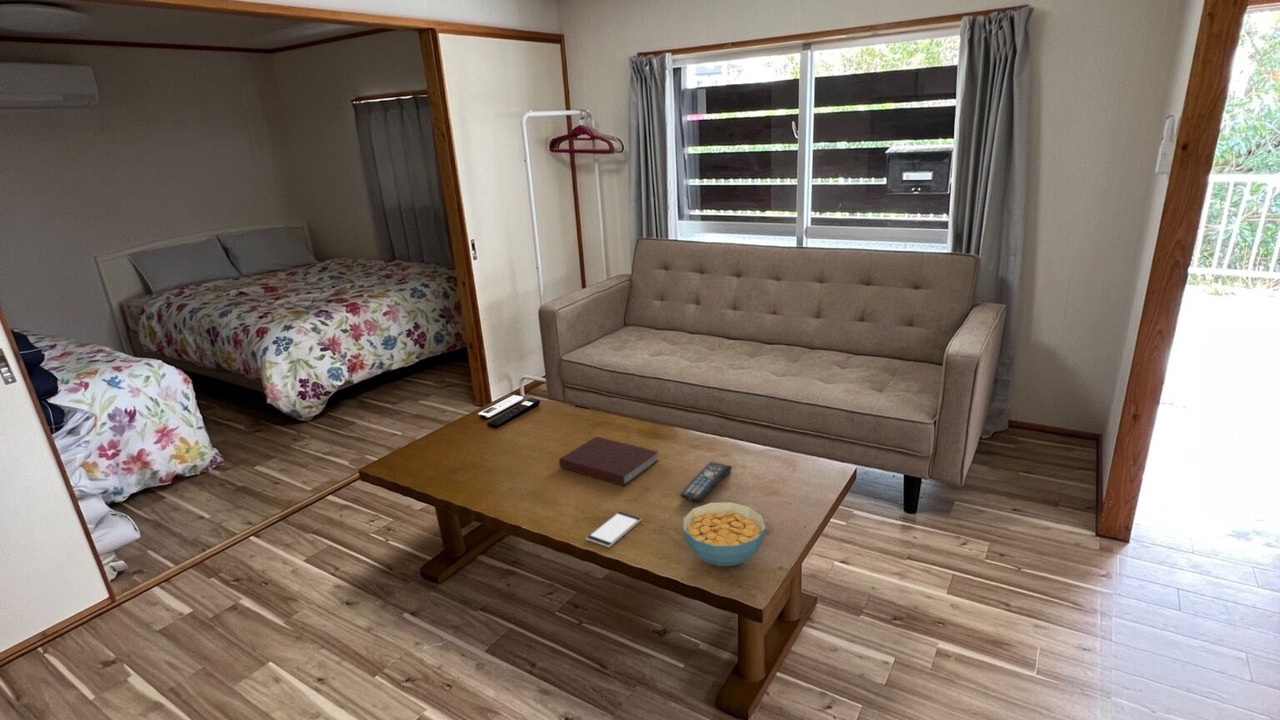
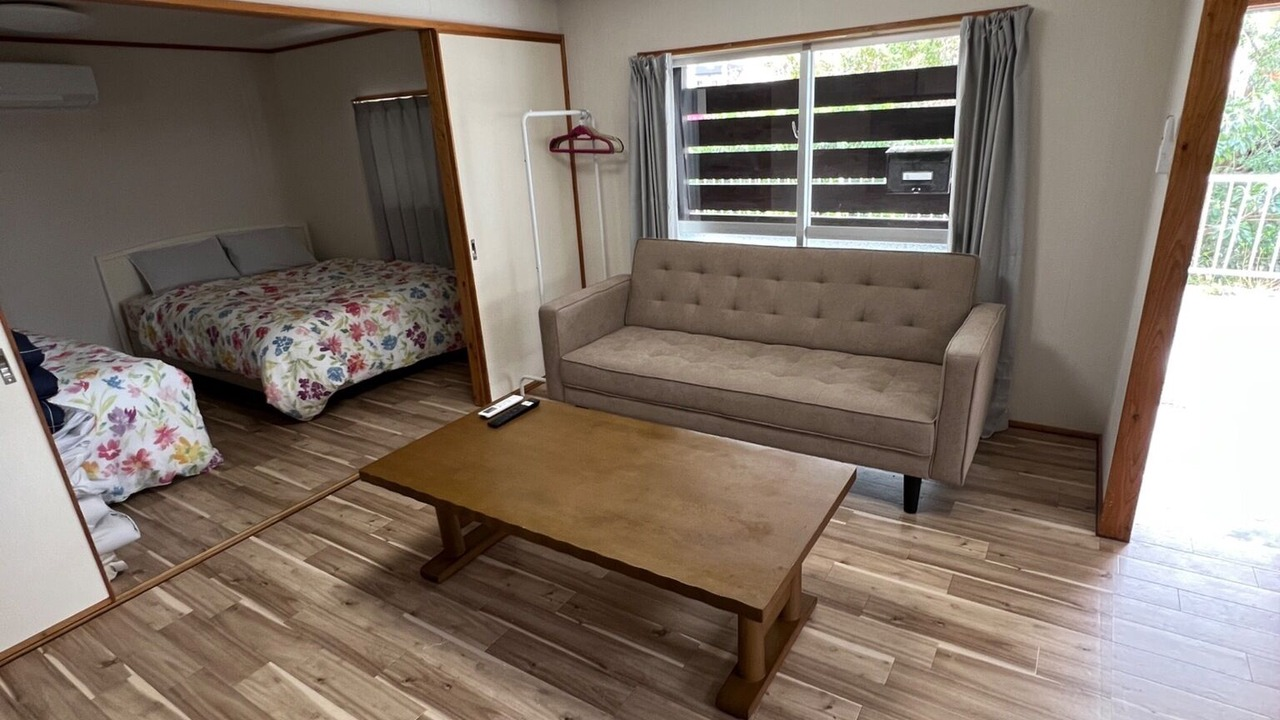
- cereal bowl [682,501,767,567]
- notebook [558,435,660,487]
- remote control [679,461,733,503]
- smartphone [585,510,643,548]
